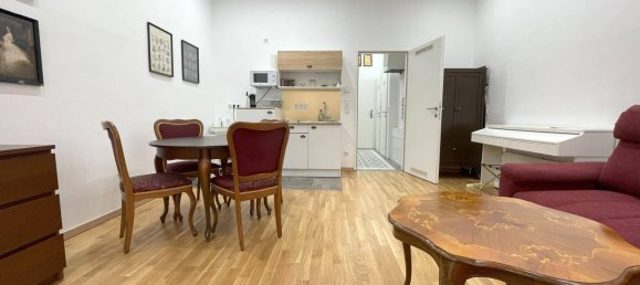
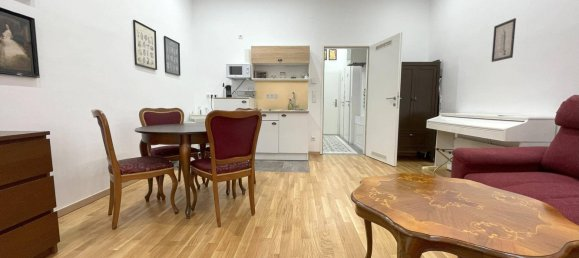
+ wall art [491,17,517,63]
